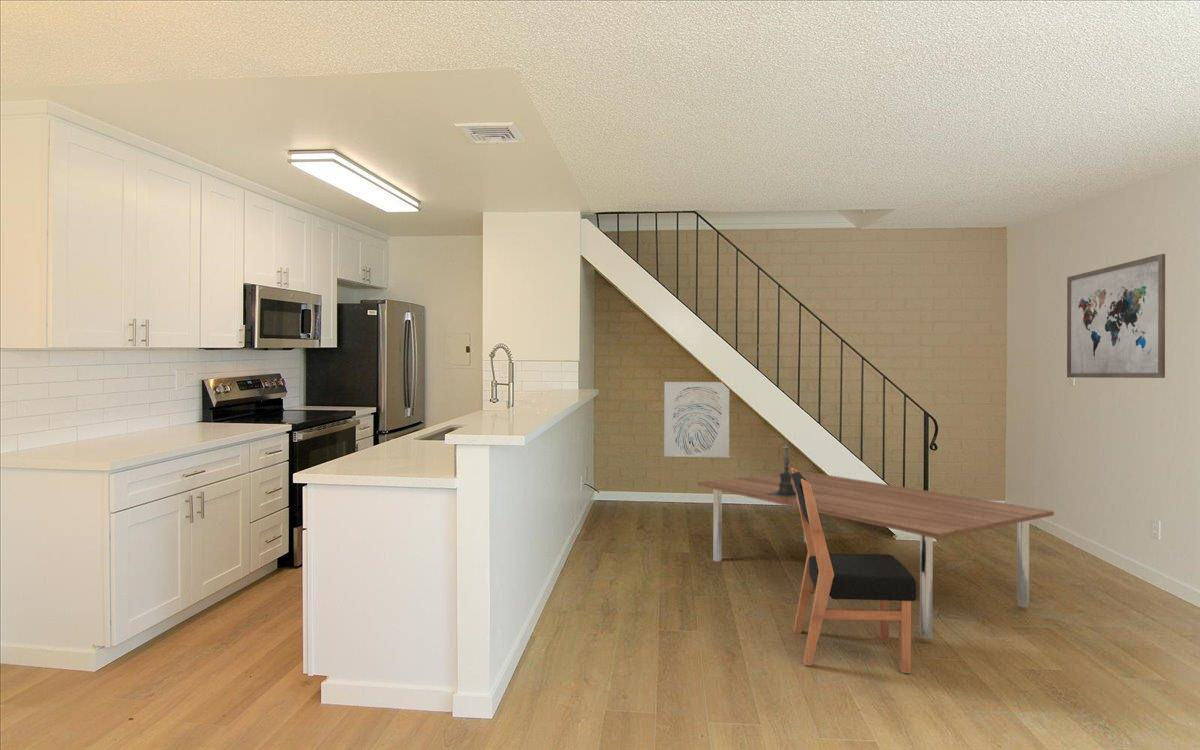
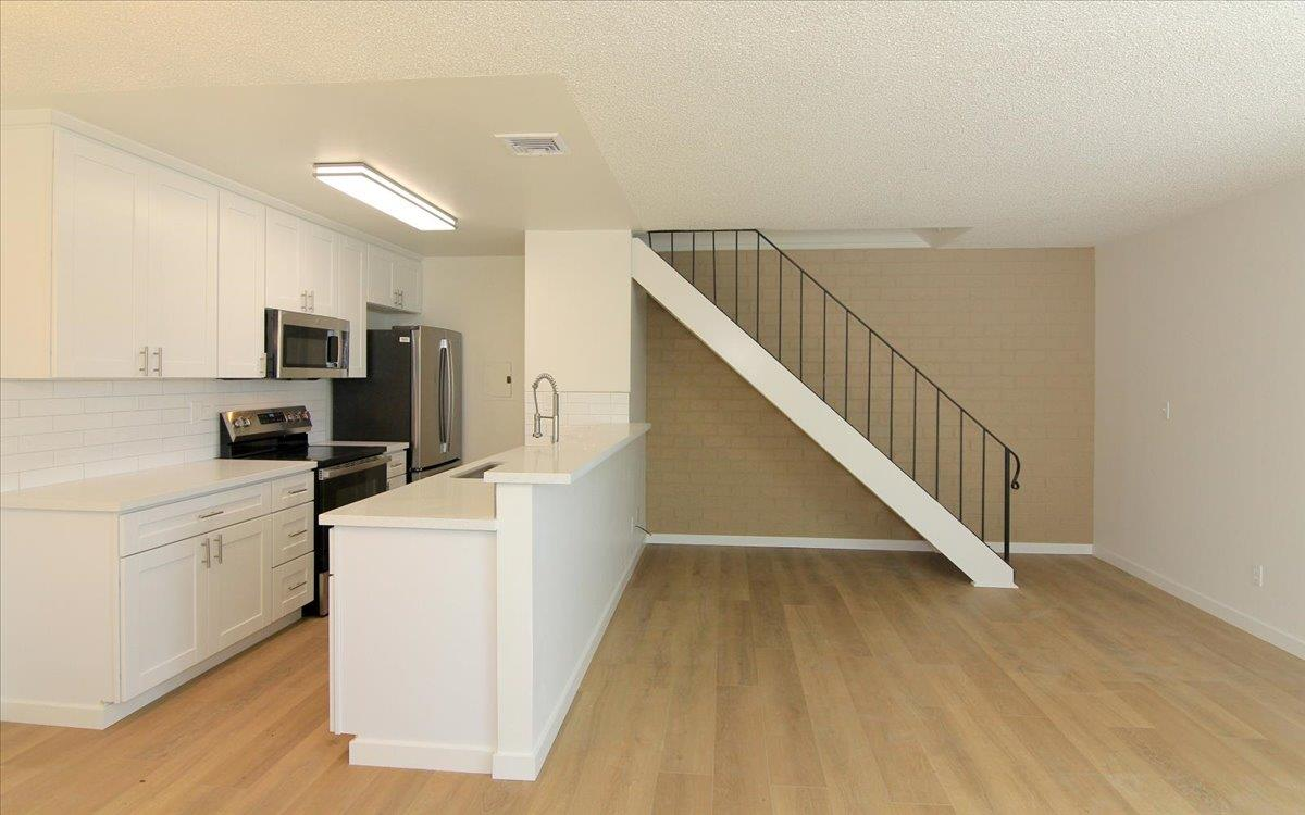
- candle holder [769,439,797,497]
- wall art [1066,253,1166,379]
- wall art [663,381,730,458]
- dining chair [790,467,917,674]
- dining table [696,470,1055,640]
